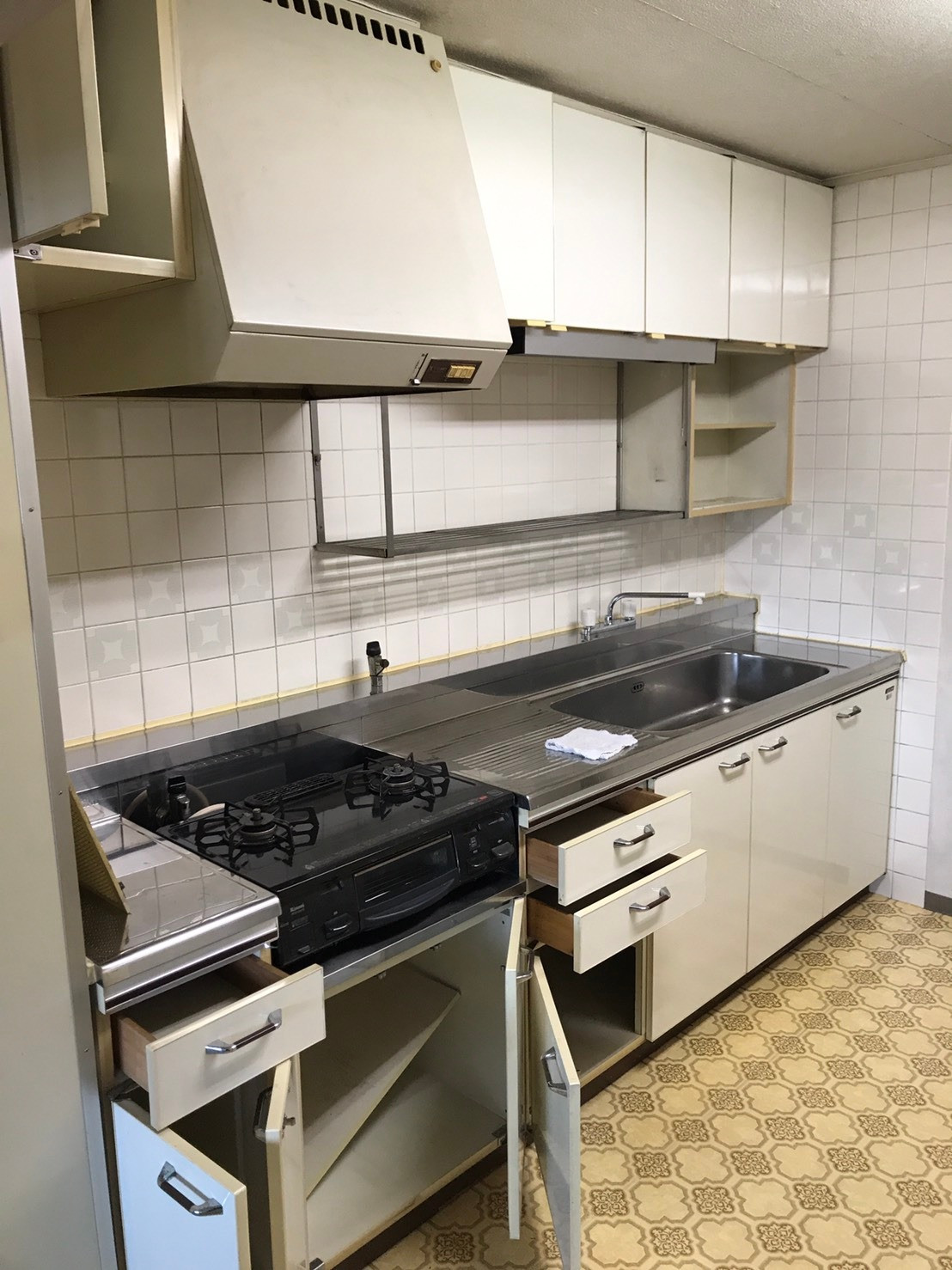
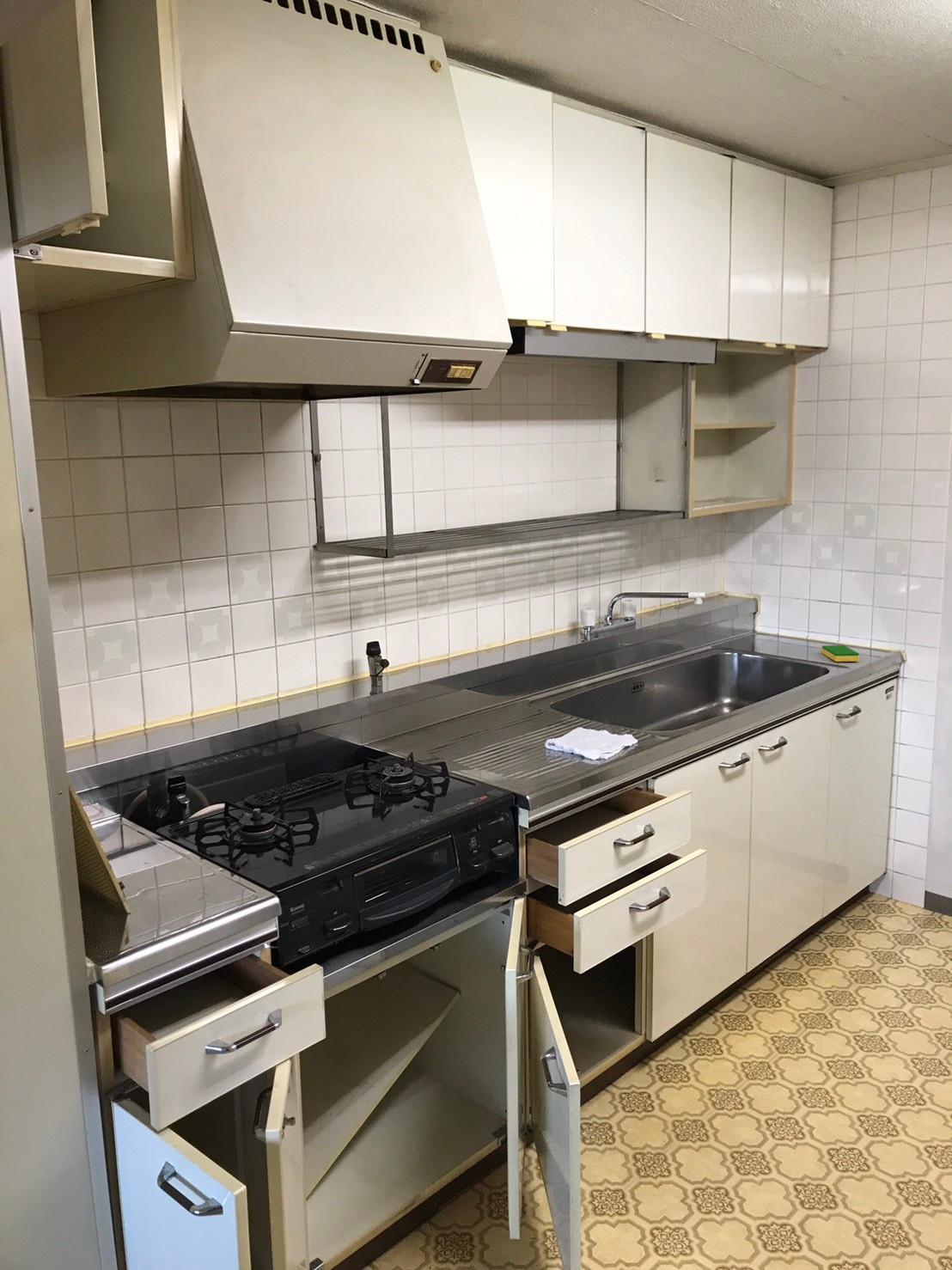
+ dish sponge [821,644,860,662]
